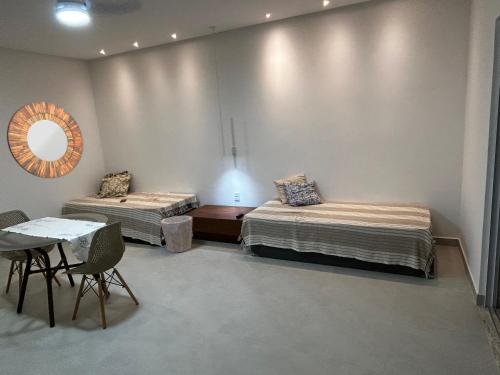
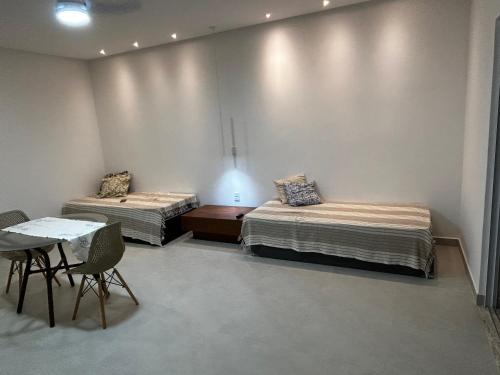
- waste bin [160,215,193,254]
- home mirror [6,101,84,179]
